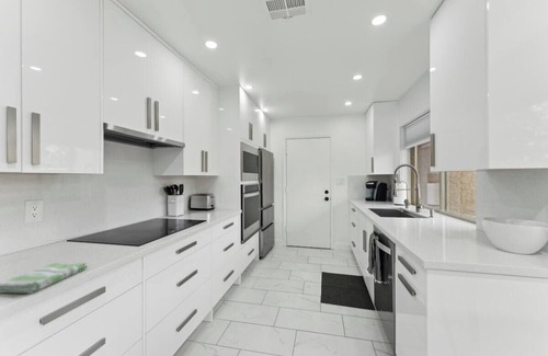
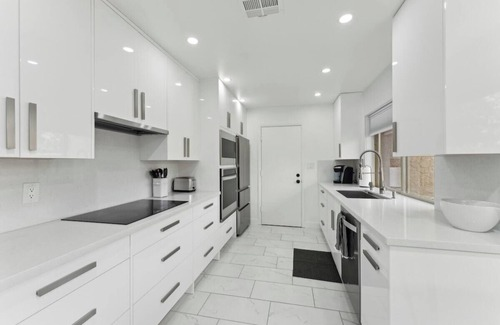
- dish towel [0,262,89,295]
